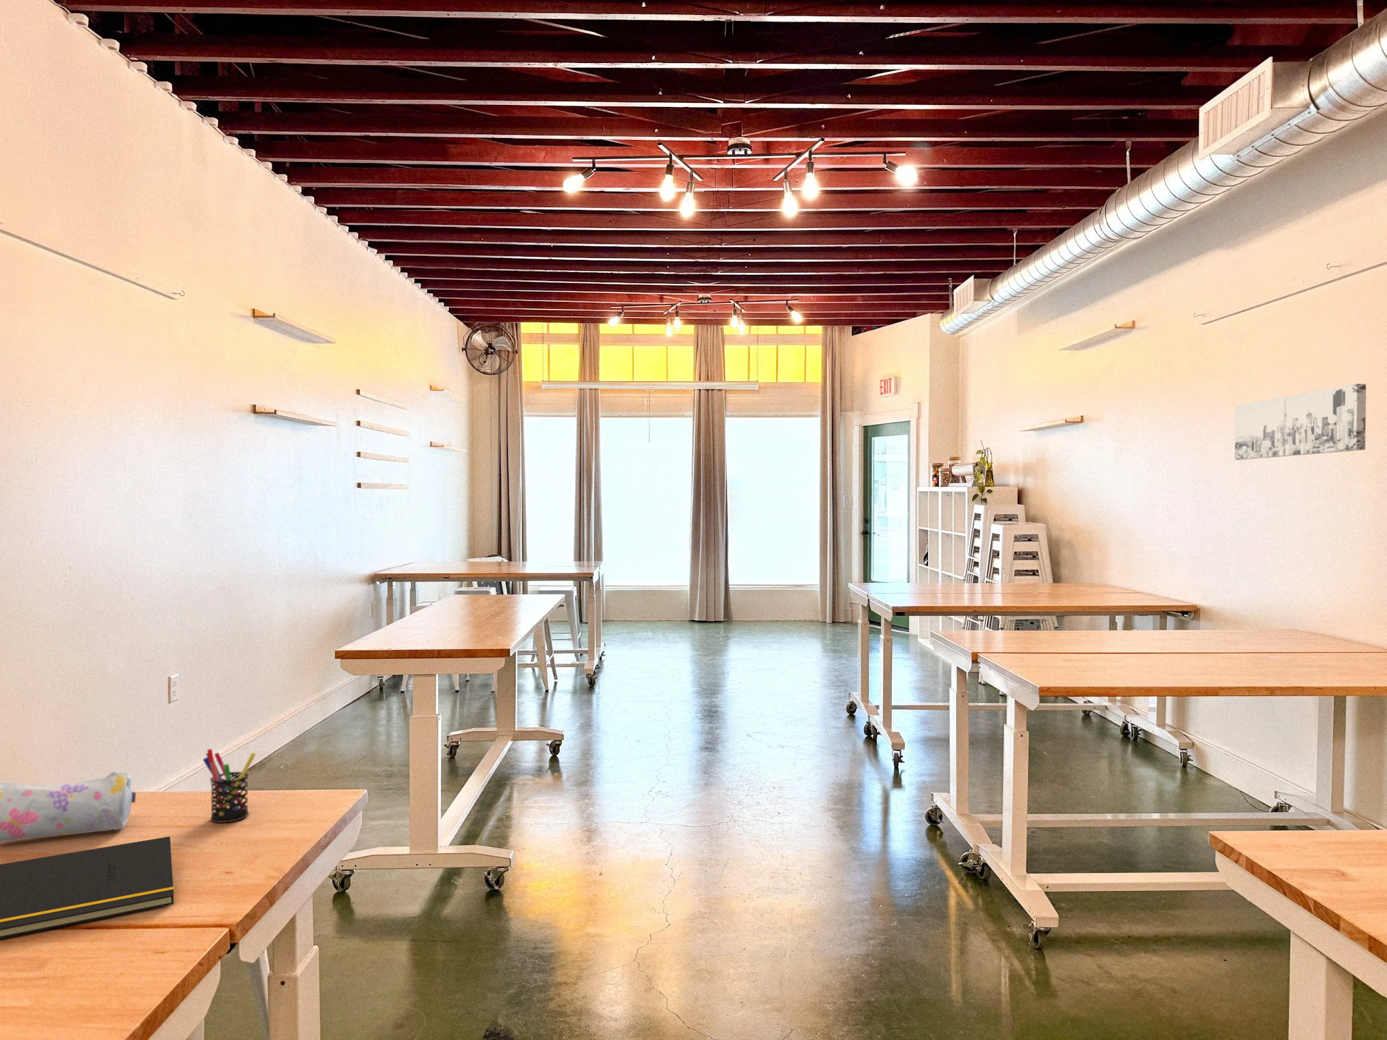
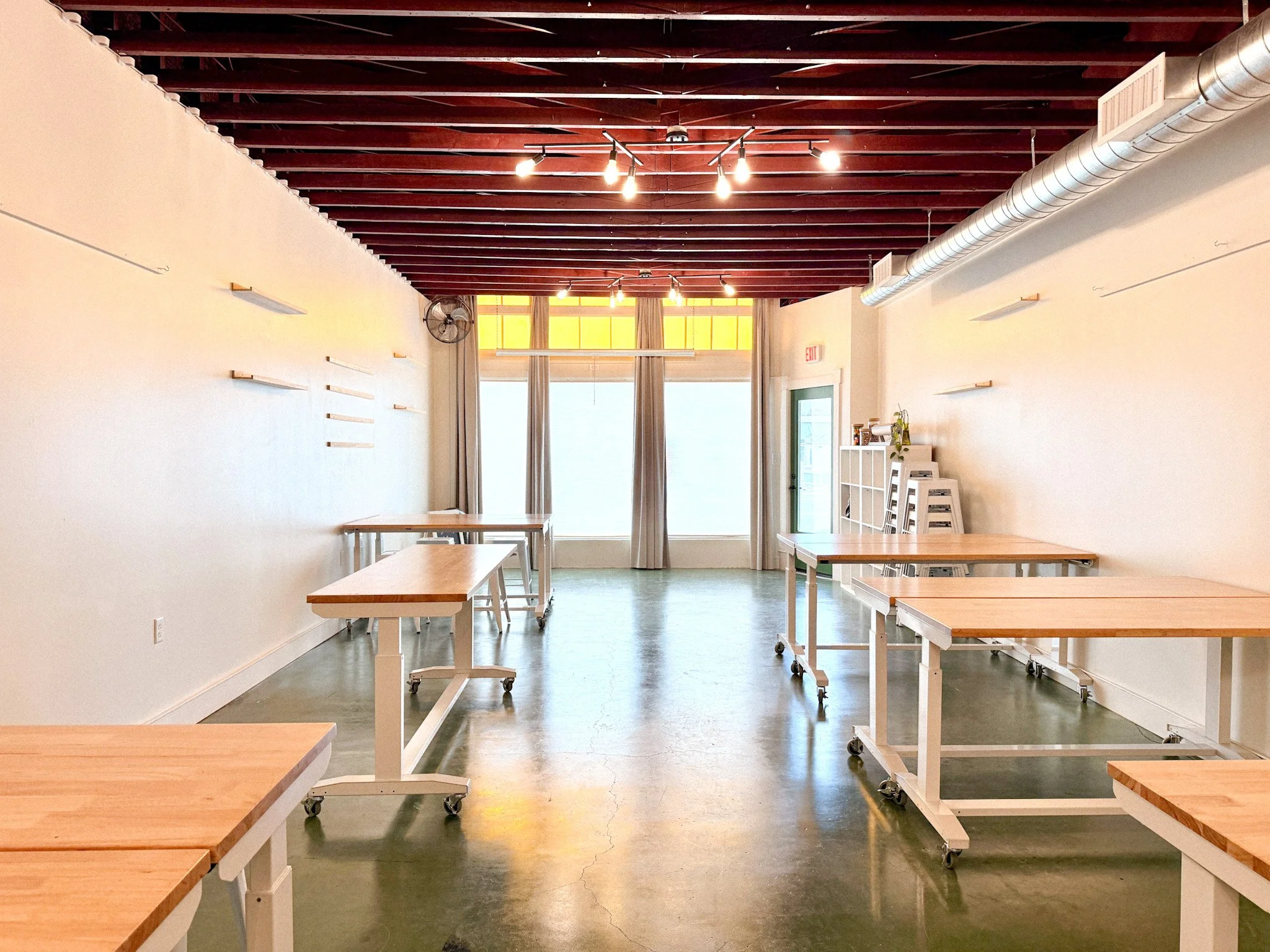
- pen holder [202,748,257,824]
- pencil case [0,771,137,842]
- notepad [0,836,175,939]
- wall art [1234,383,1366,460]
